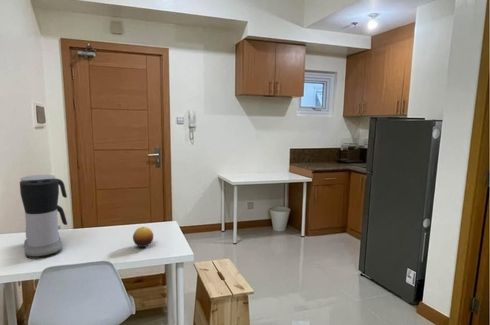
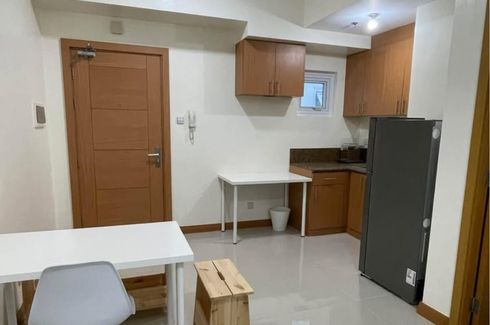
- coffee maker [19,174,68,260]
- fruit [132,226,154,248]
